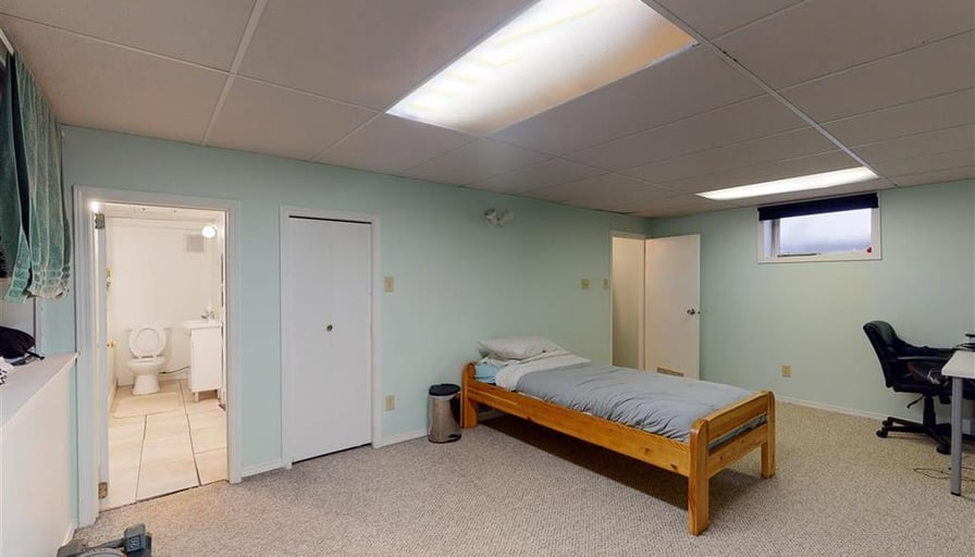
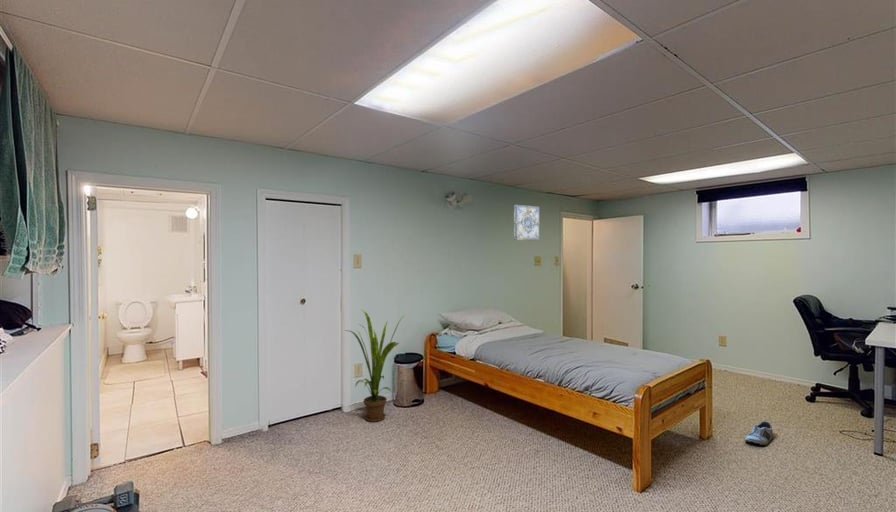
+ shoe [743,420,774,447]
+ house plant [343,308,406,423]
+ wall art [513,204,540,241]
